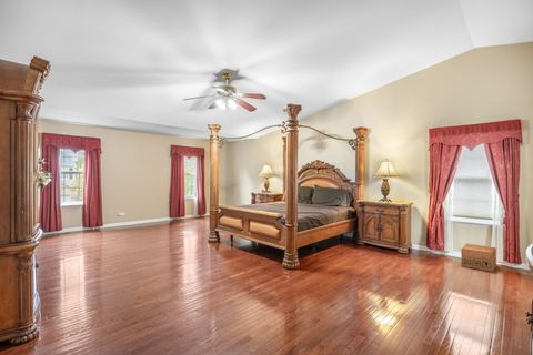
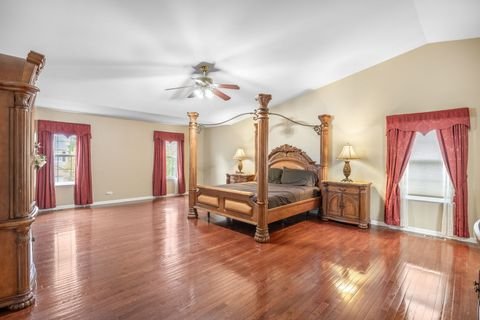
- cardboard box [460,242,497,273]
